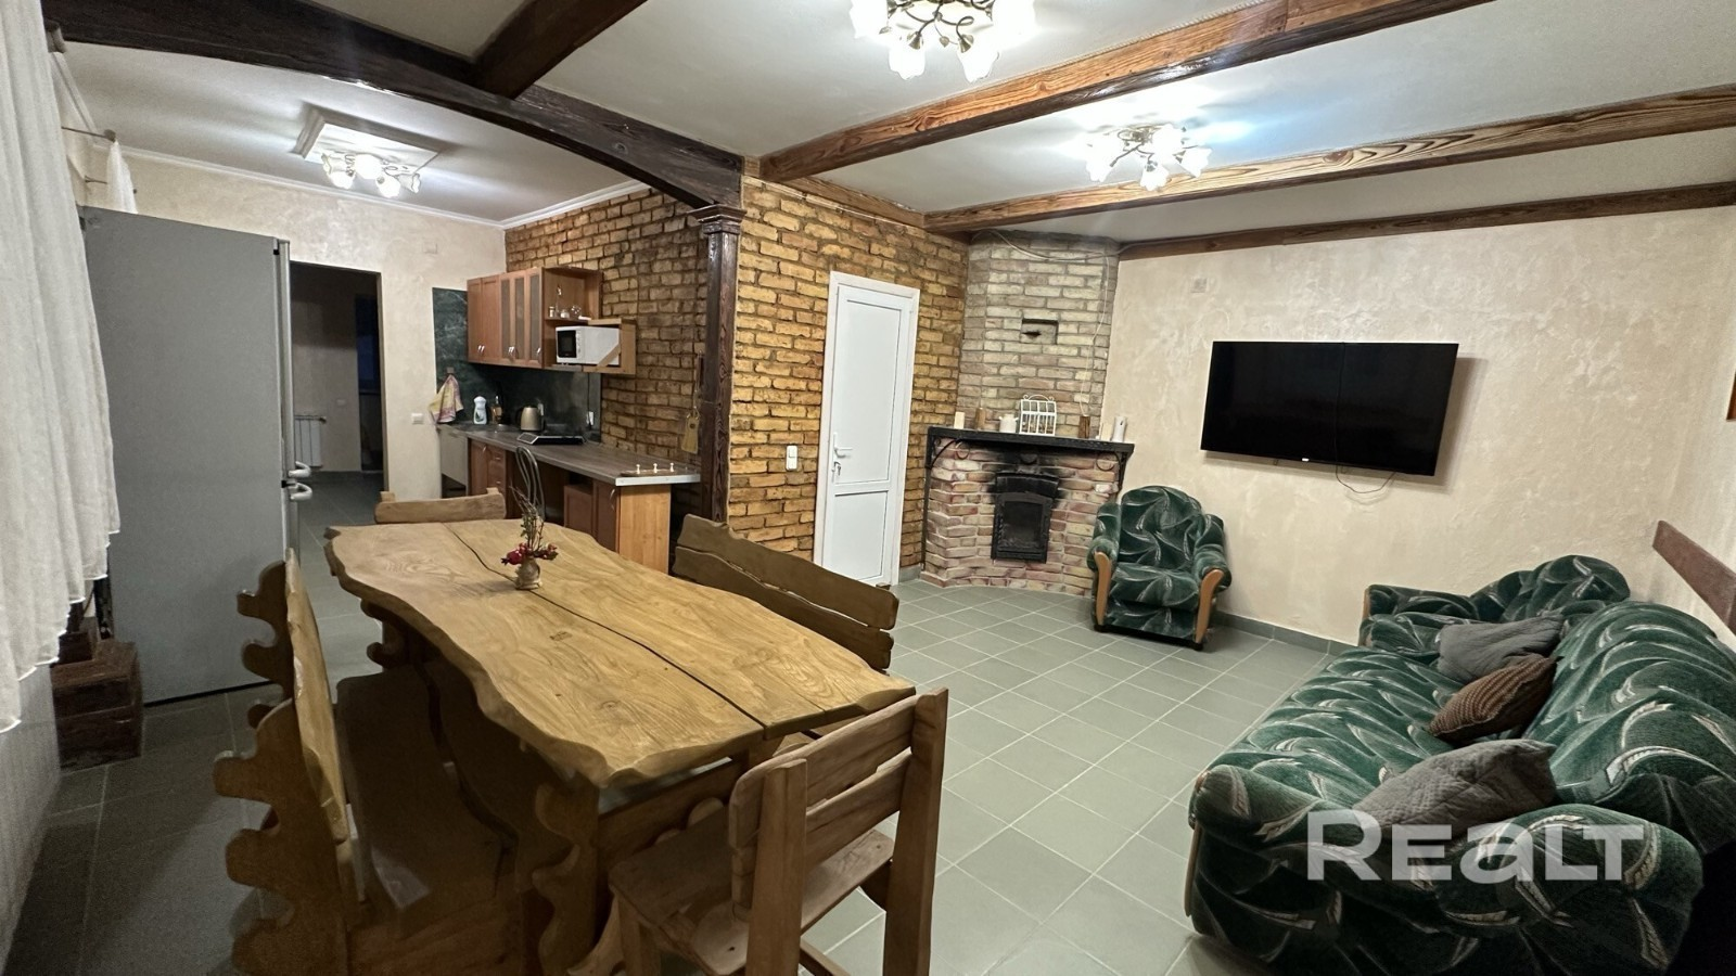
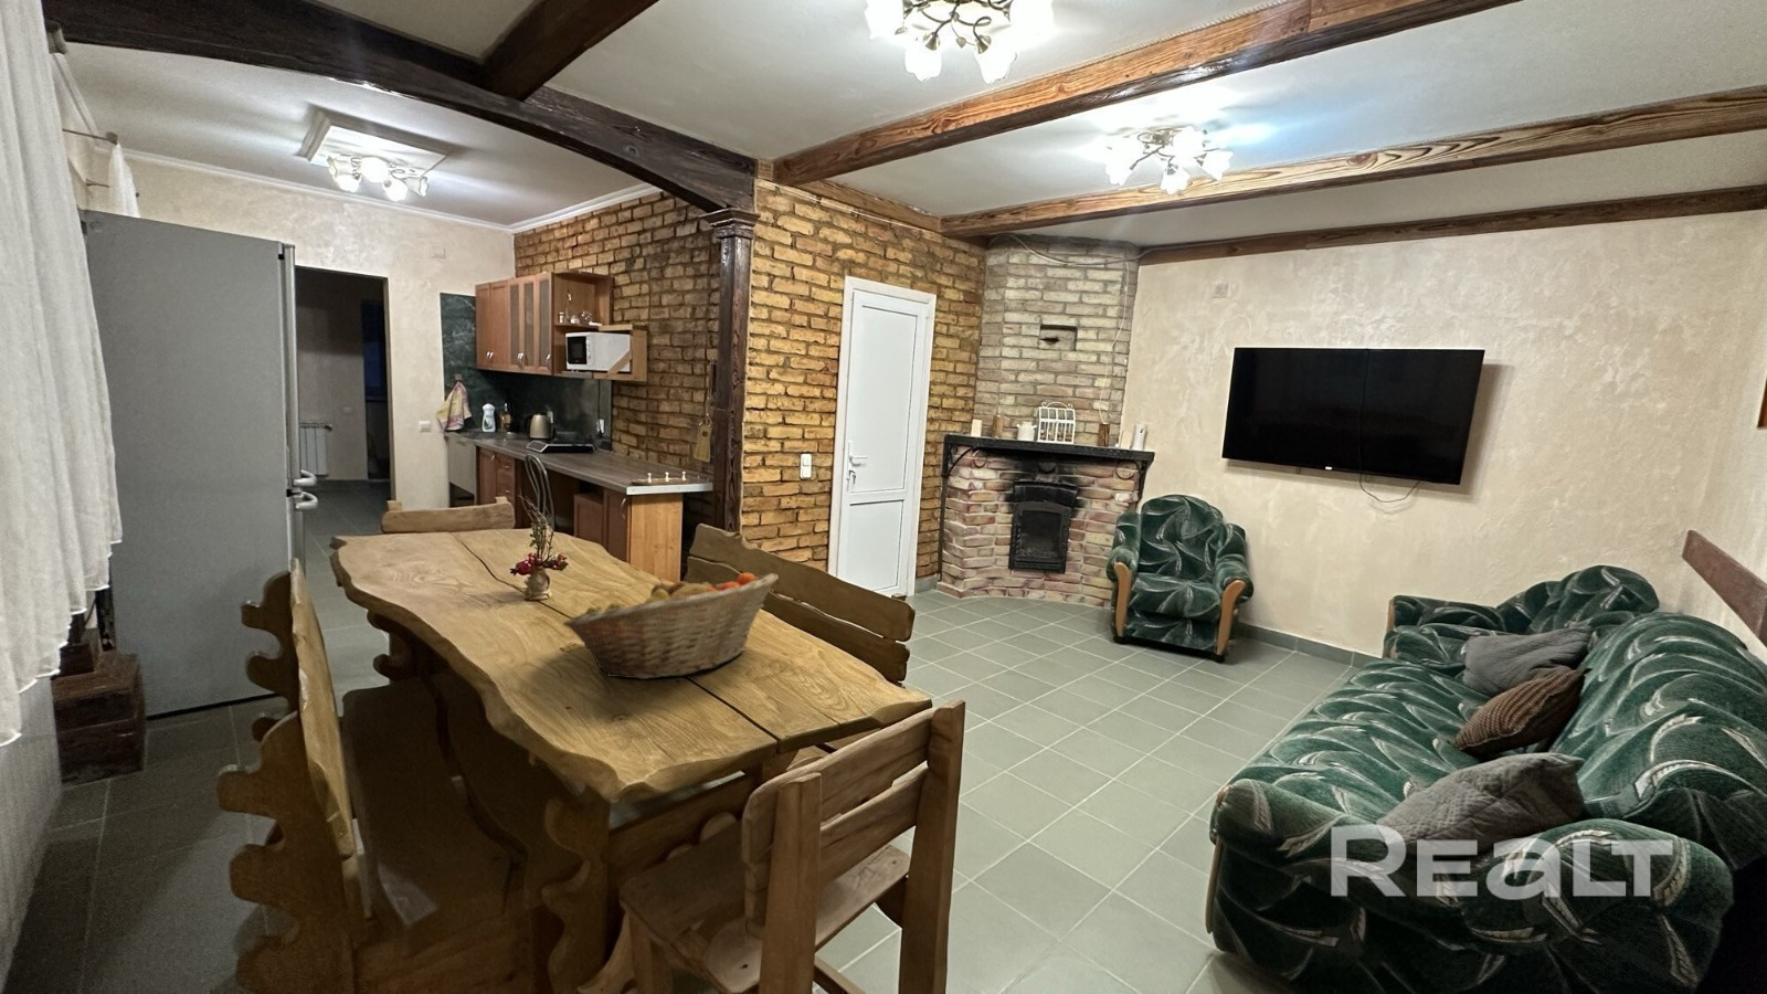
+ fruit basket [562,572,779,681]
